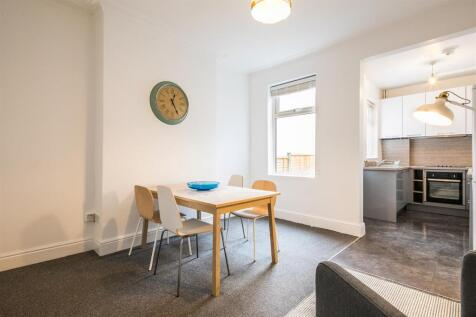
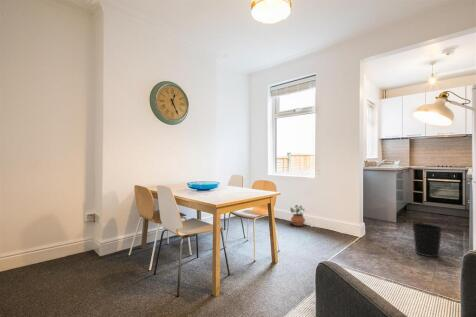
+ wastebasket [411,222,443,258]
+ potted plant [289,204,308,227]
